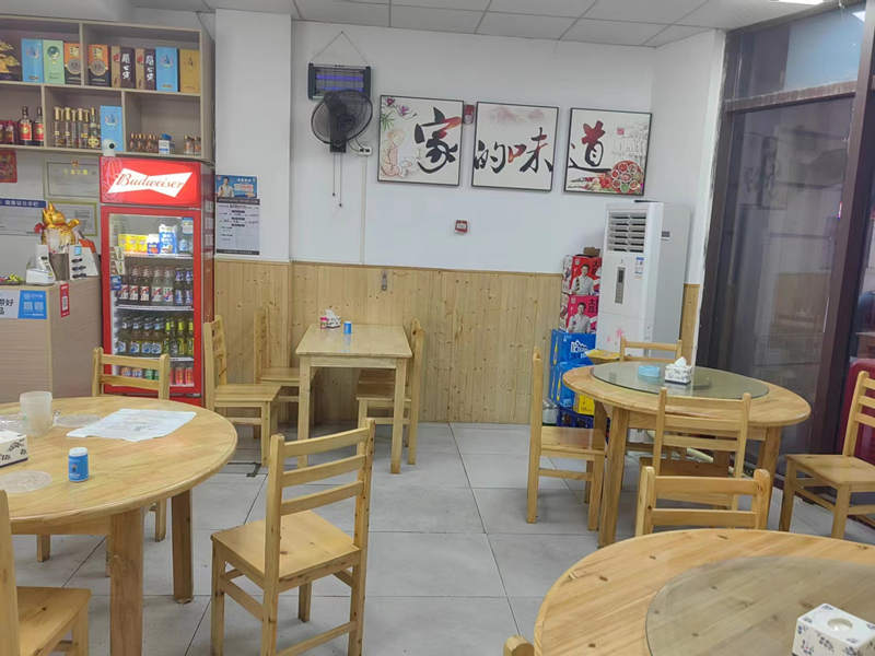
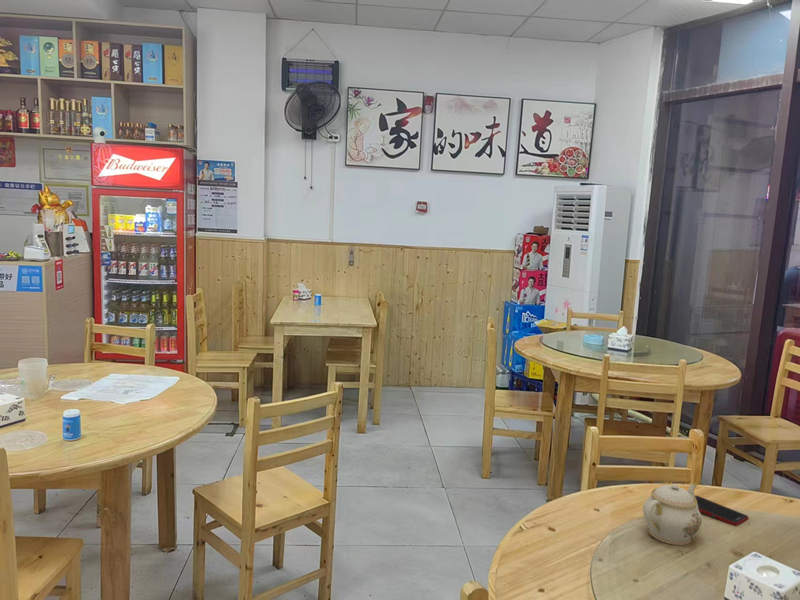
+ cell phone [695,495,749,527]
+ teapot [642,482,703,546]
